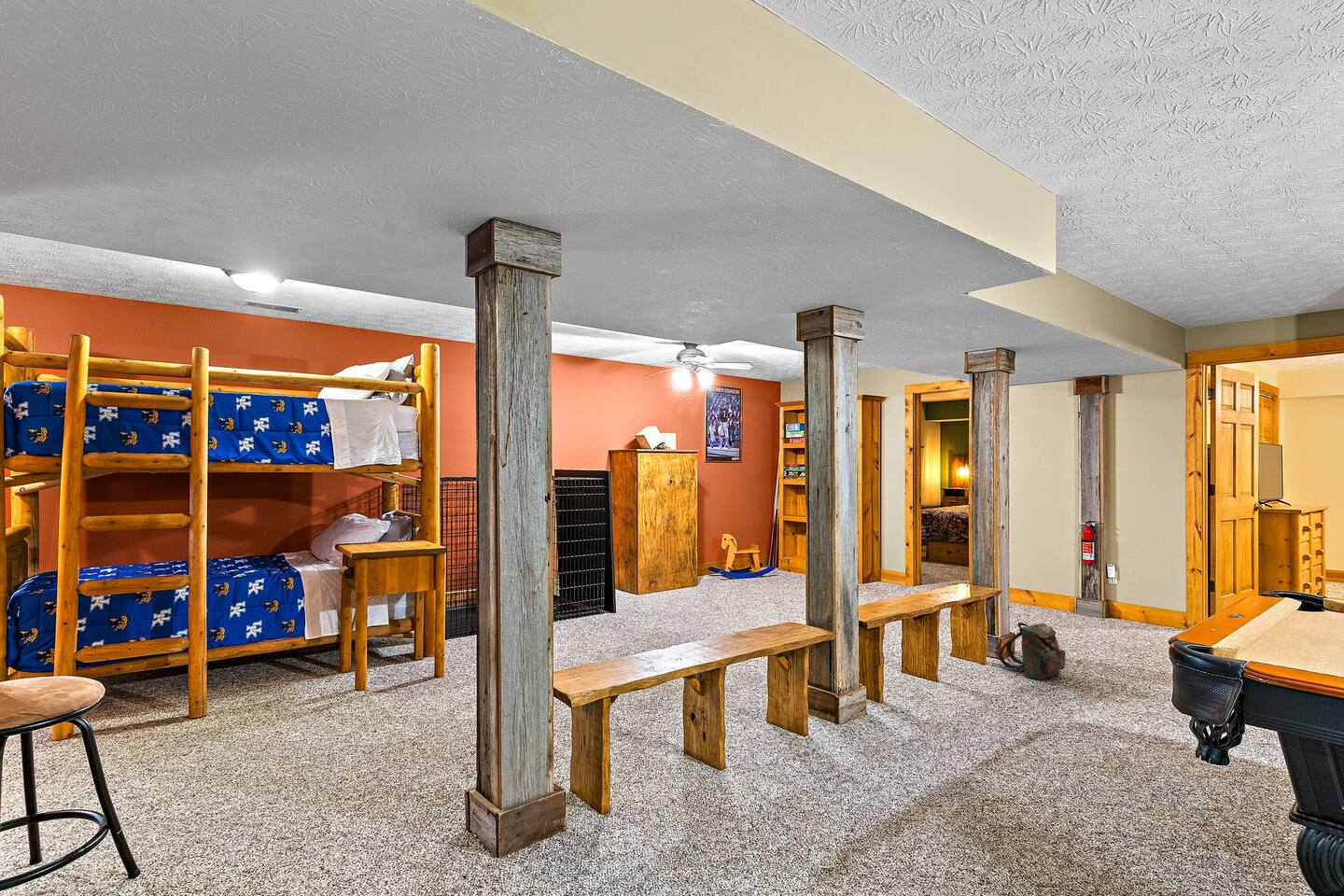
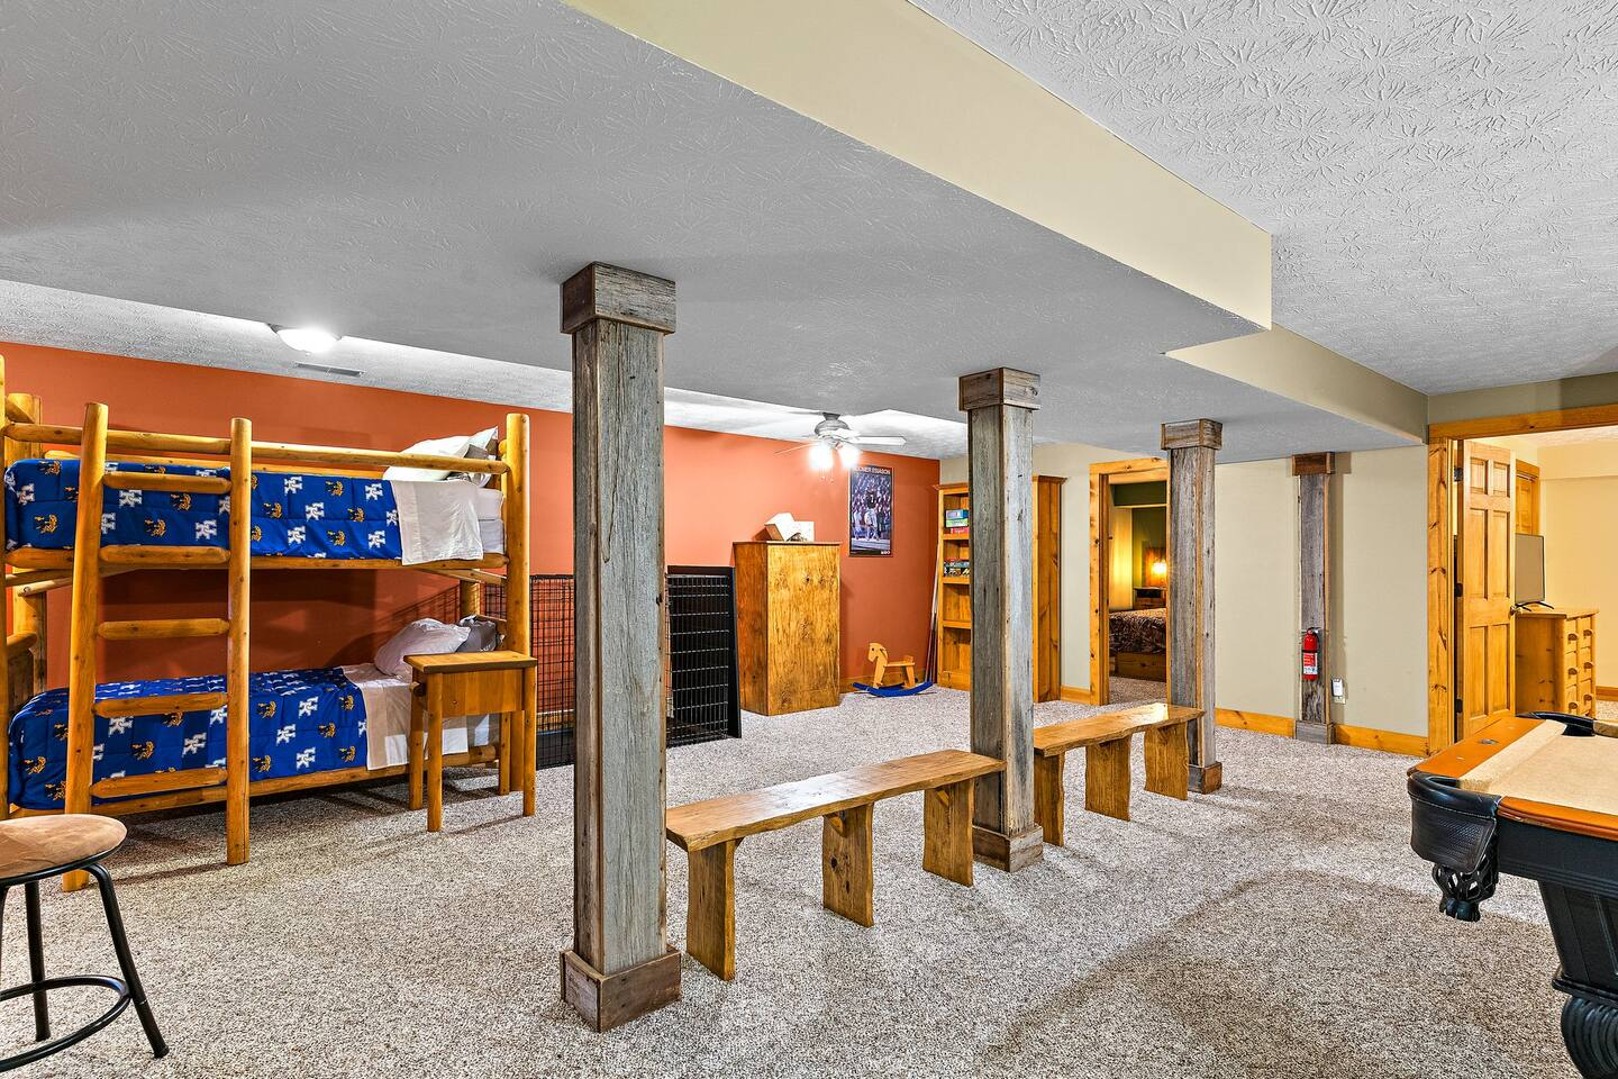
- backpack [998,622,1067,681]
